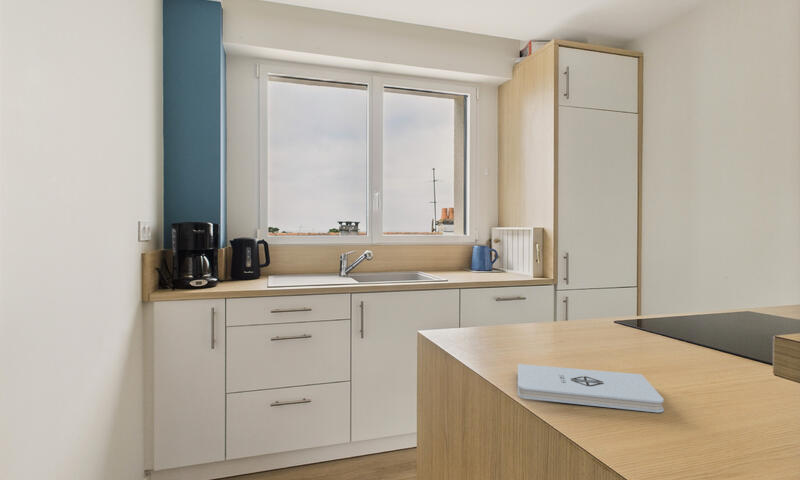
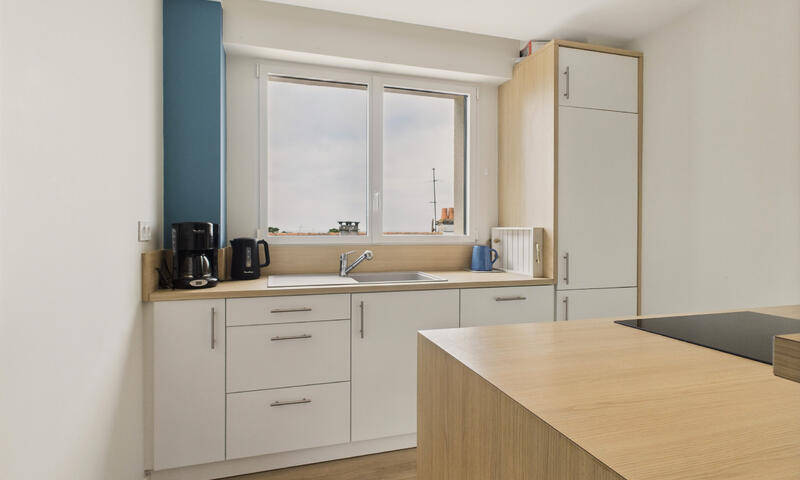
- notepad [517,363,665,413]
